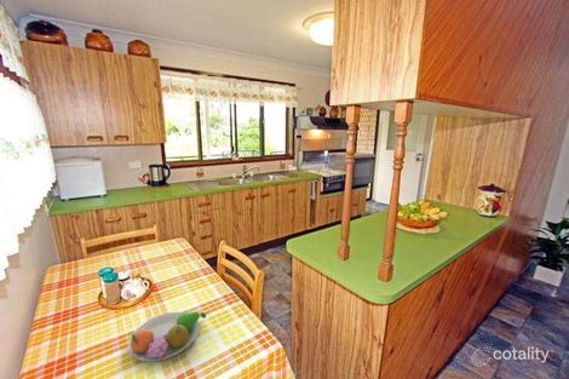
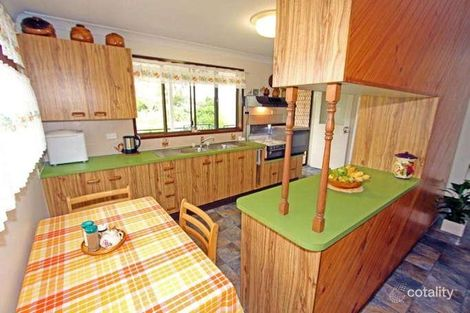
- fruit bowl [127,311,207,362]
